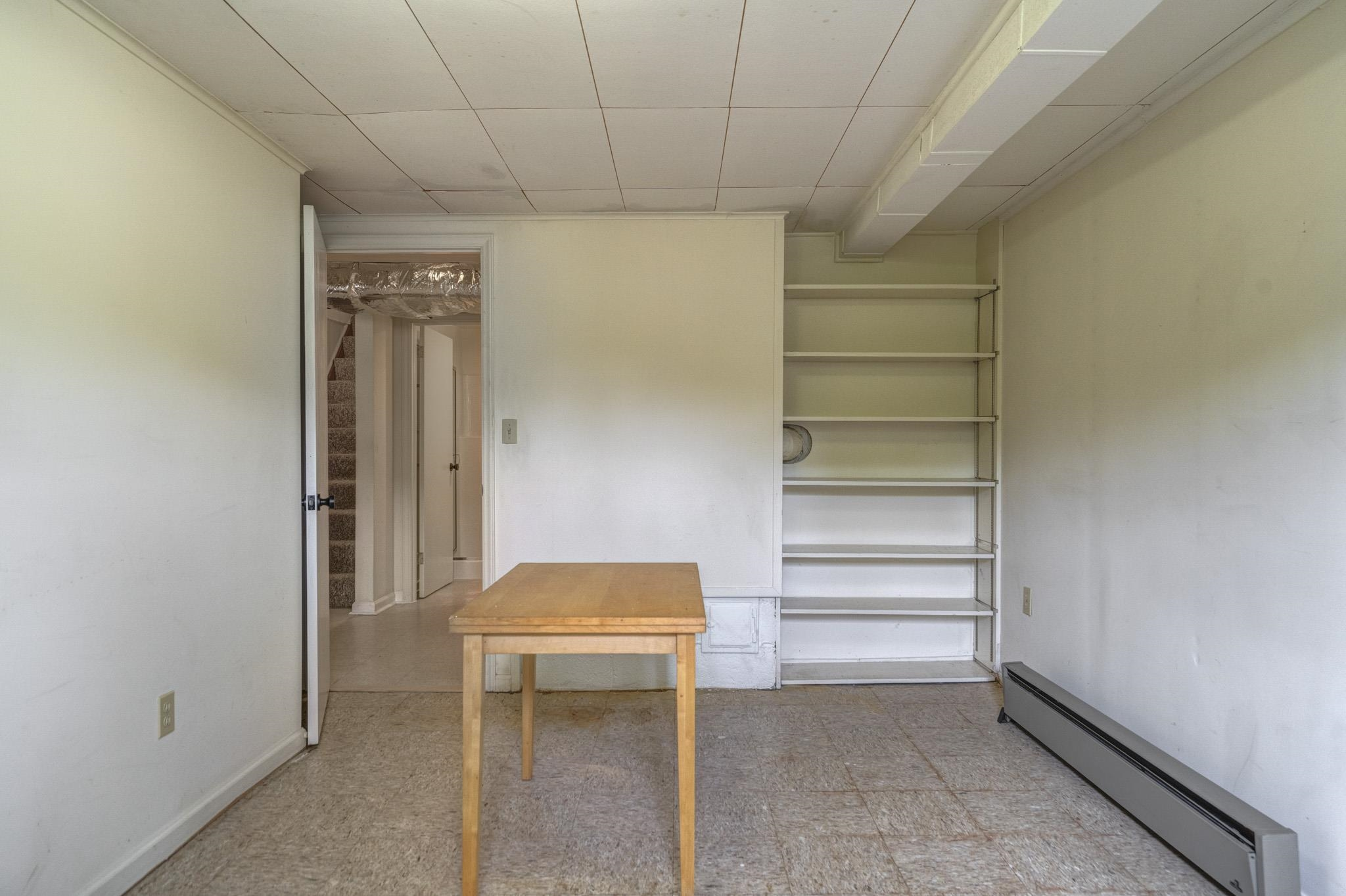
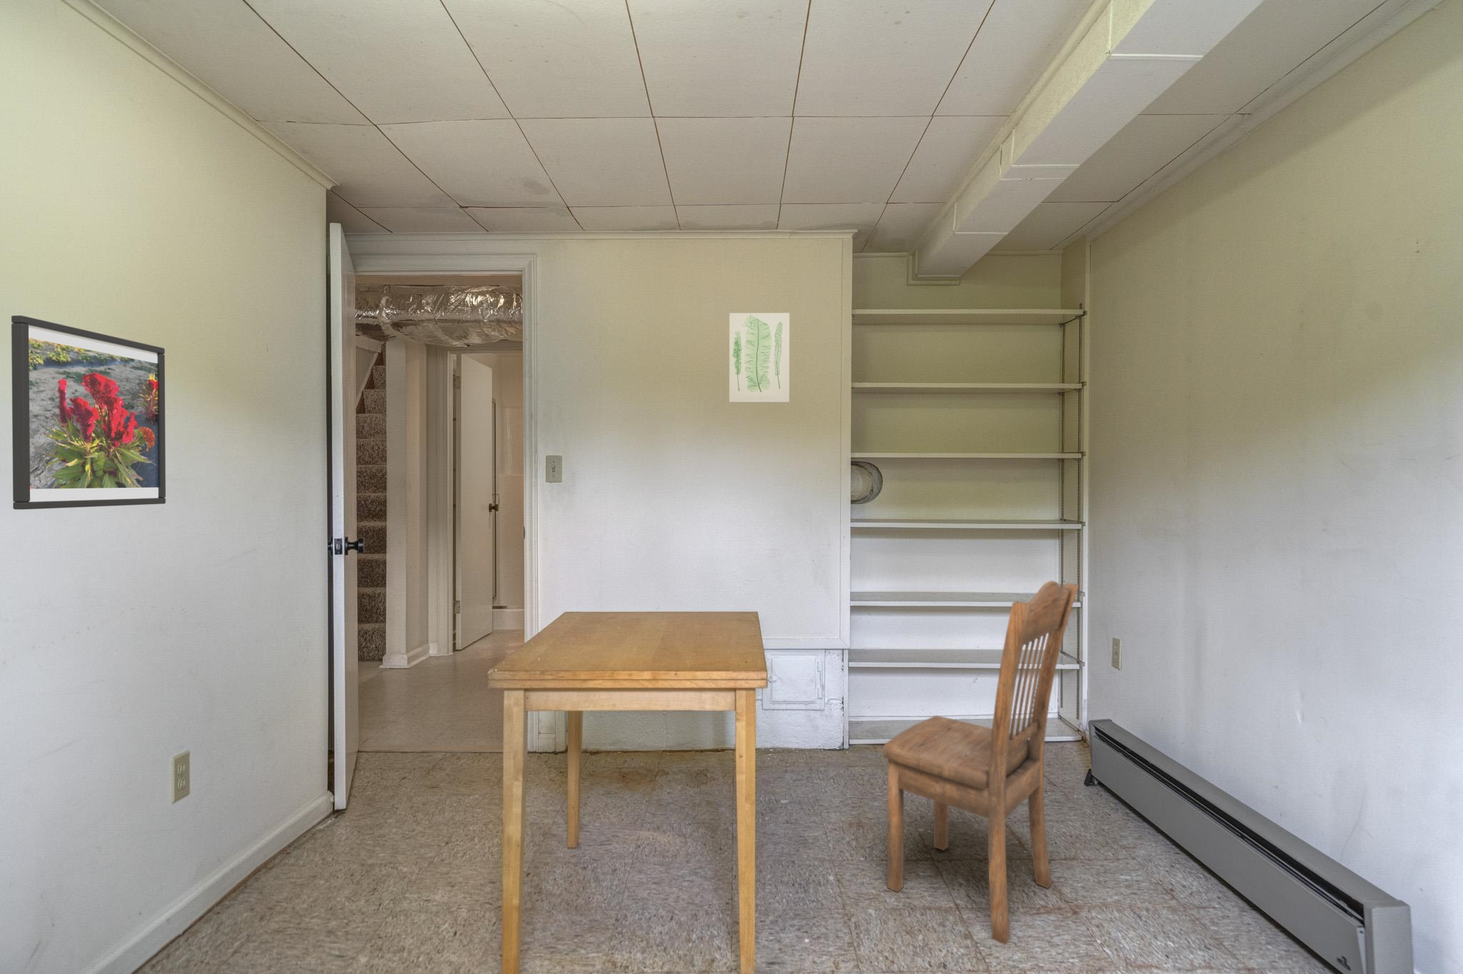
+ wall art [728,313,790,403]
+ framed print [11,315,166,511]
+ dining chair [883,579,1080,946]
